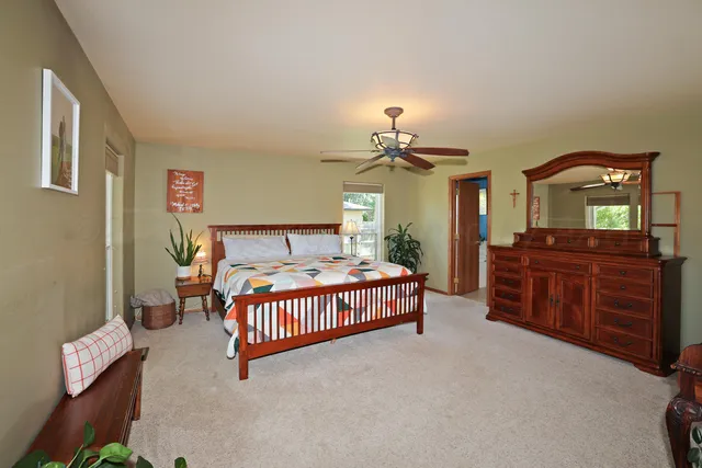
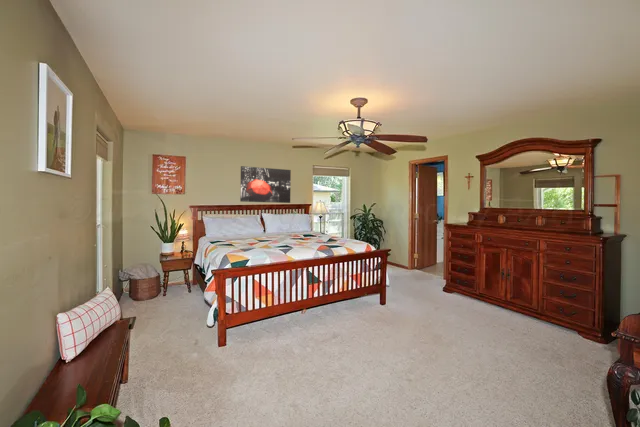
+ wall art [239,165,292,204]
